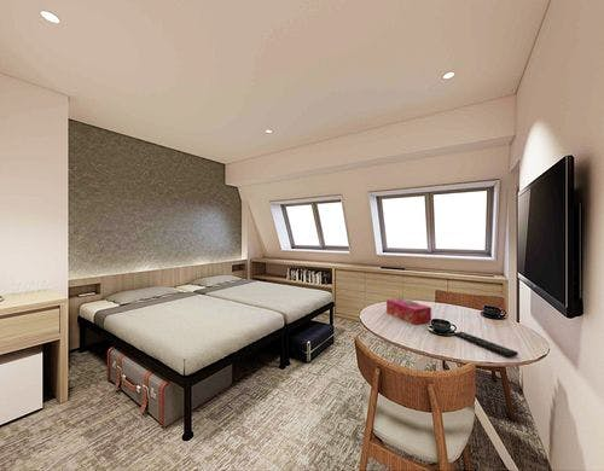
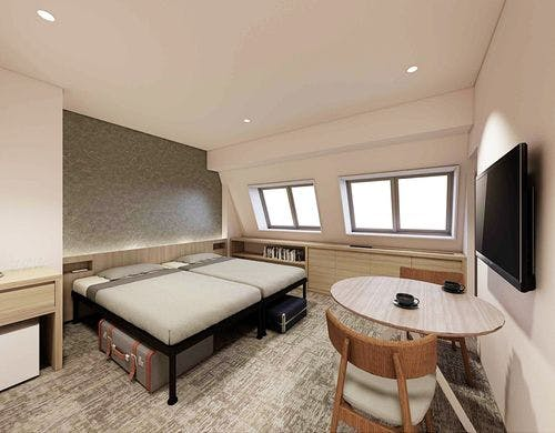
- tissue box [385,297,432,325]
- remote control [452,331,519,359]
